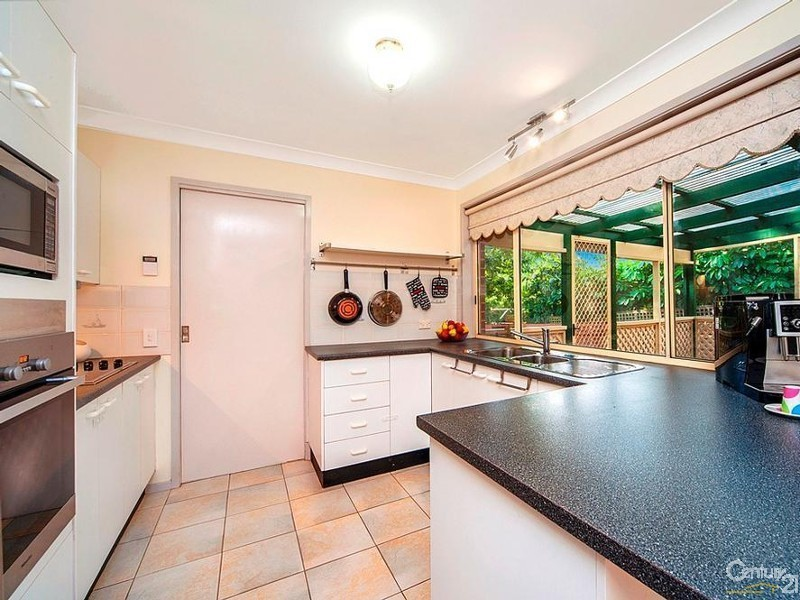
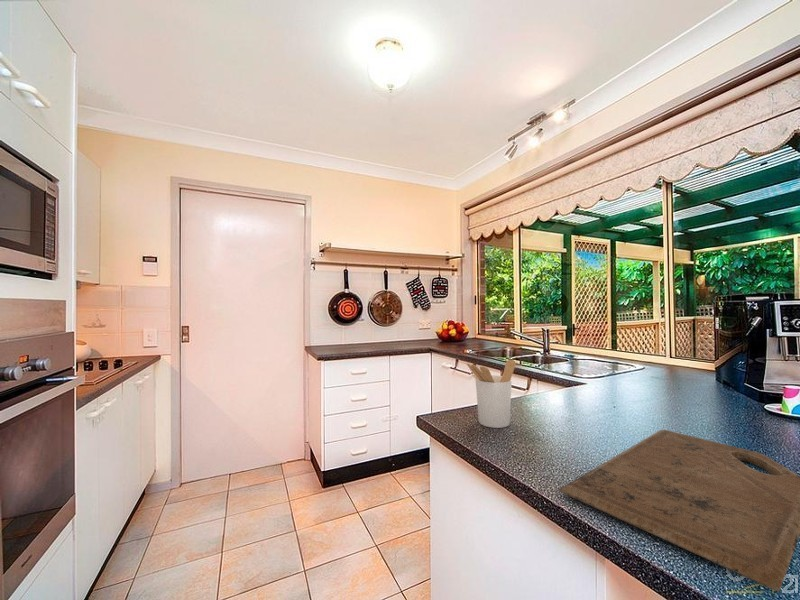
+ cutting board [558,429,800,592]
+ utensil holder [466,359,517,429]
